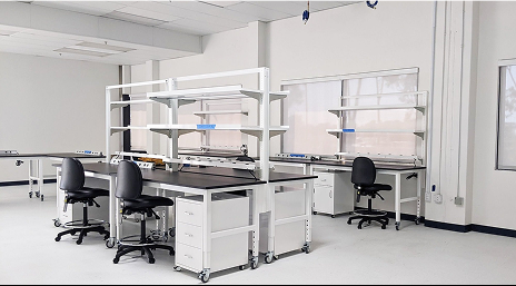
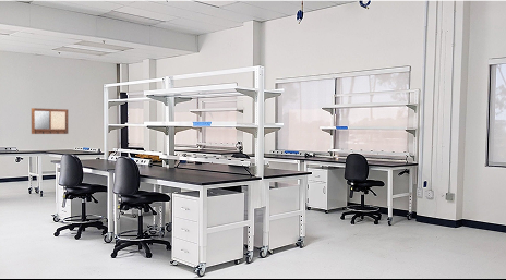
+ writing board [31,107,69,135]
